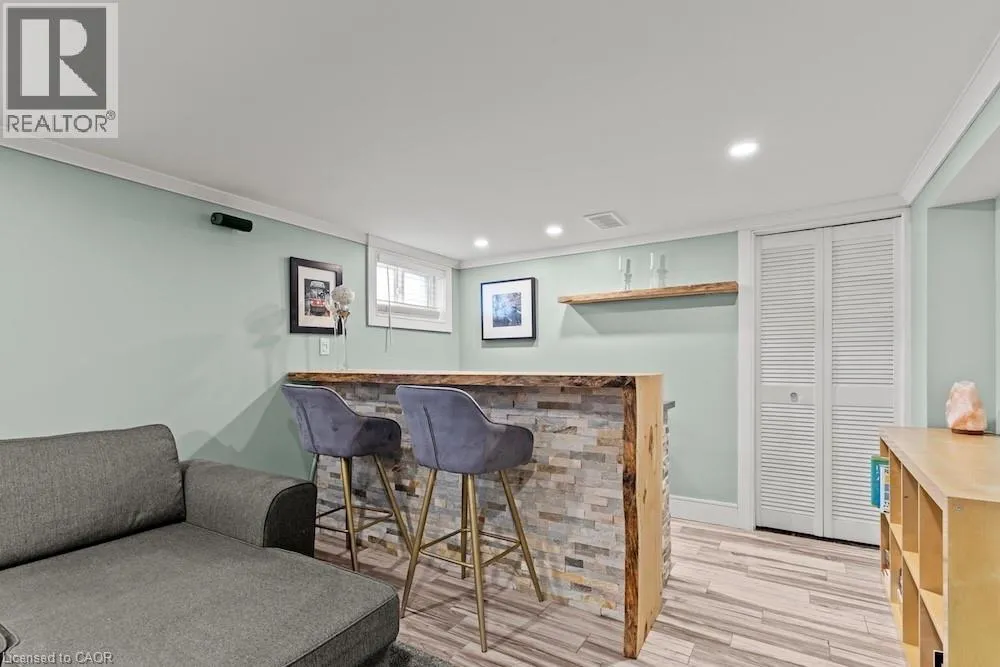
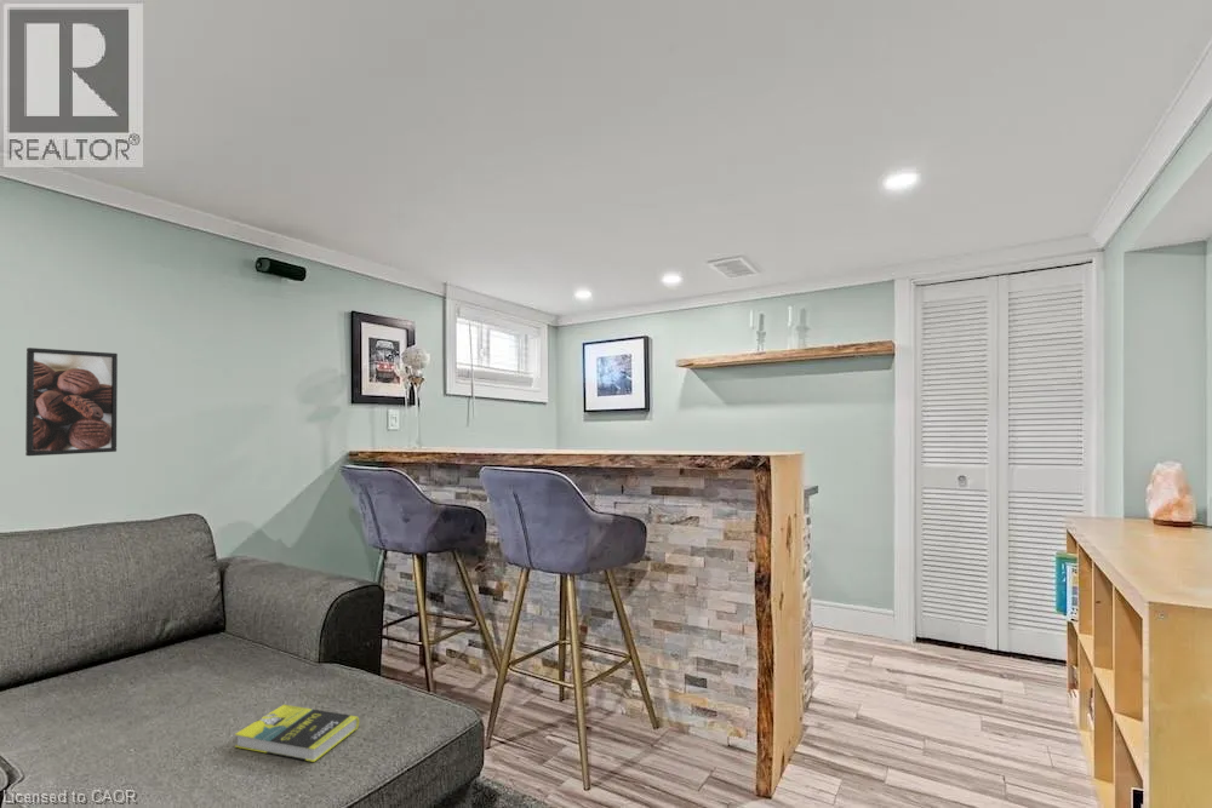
+ book [234,704,360,763]
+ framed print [24,346,119,457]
